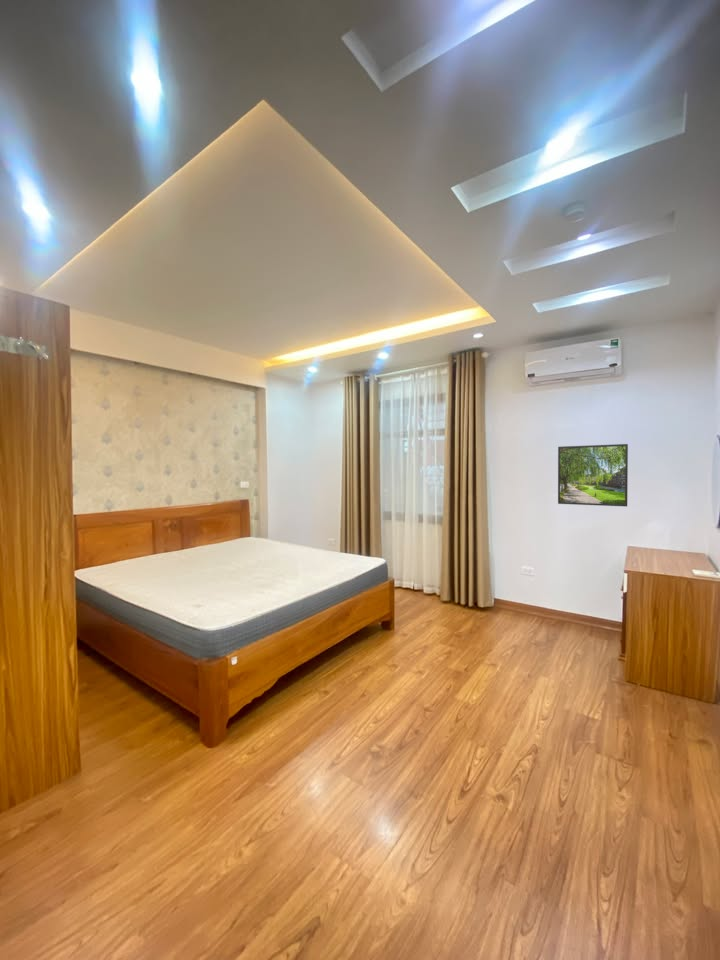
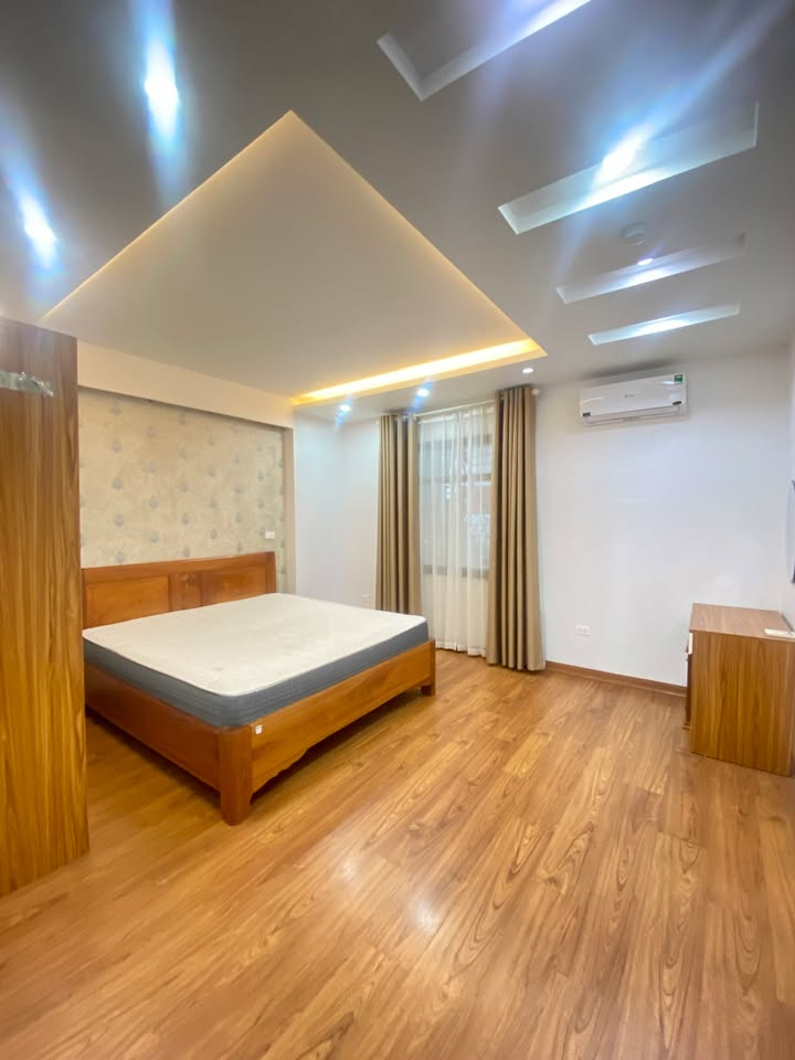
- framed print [557,443,629,507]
